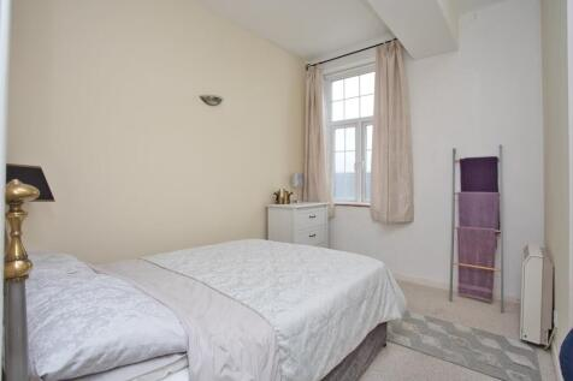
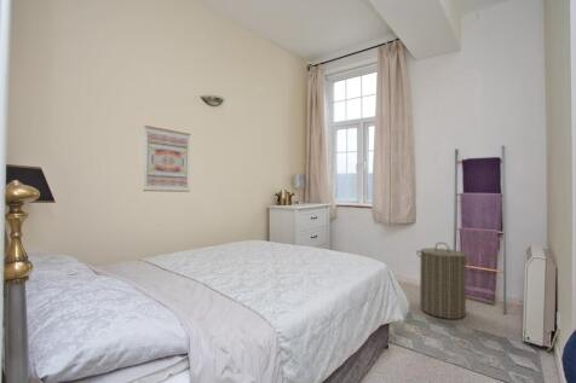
+ wall art [142,124,191,193]
+ laundry hamper [415,242,473,320]
